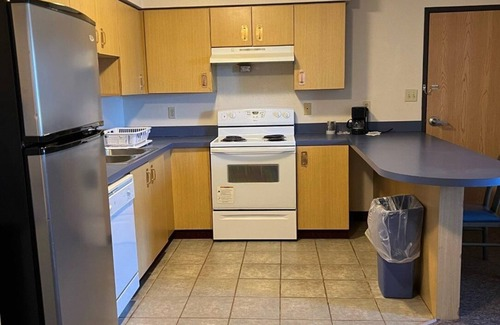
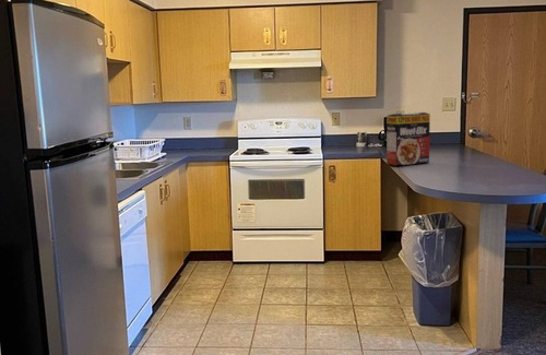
+ cereal box [385,111,431,167]
